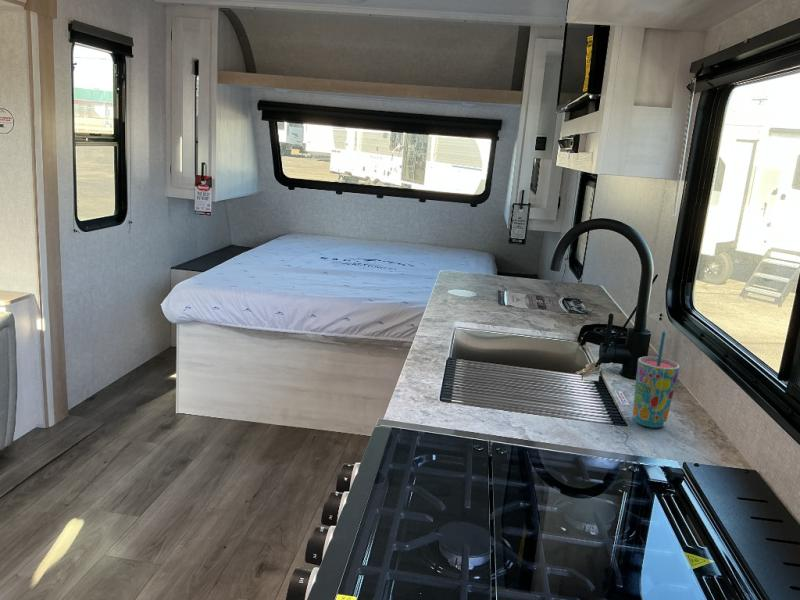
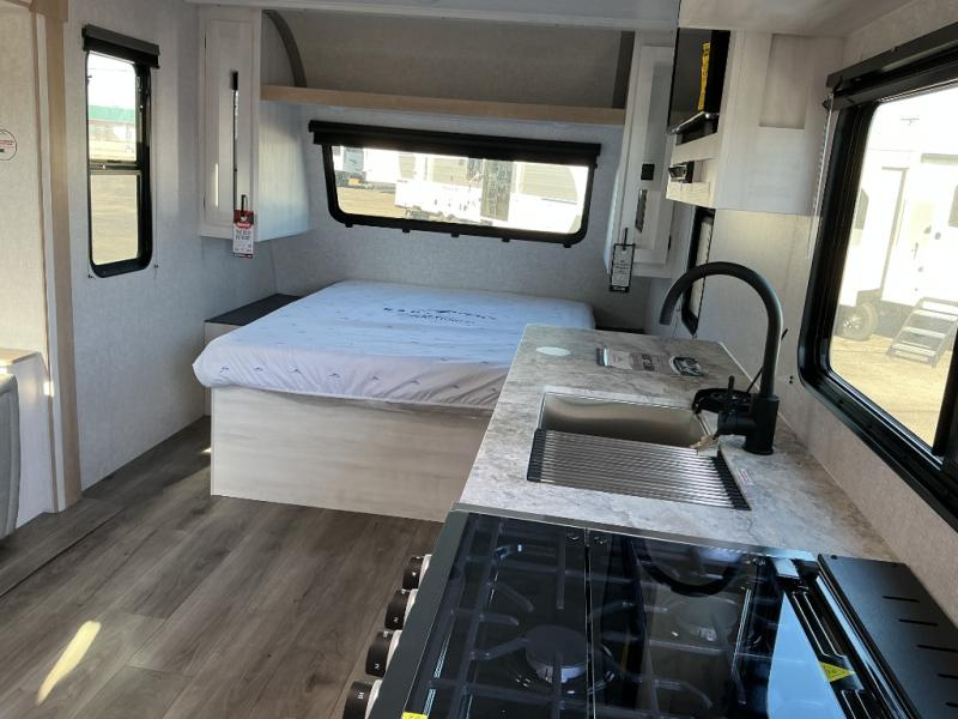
- cup [632,331,681,429]
